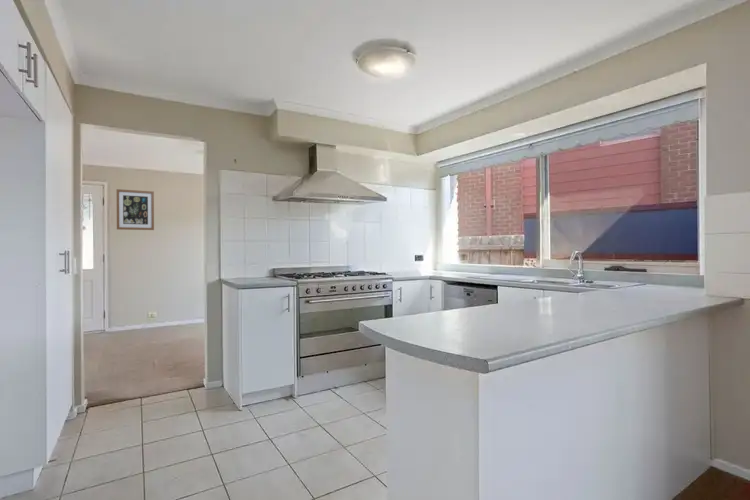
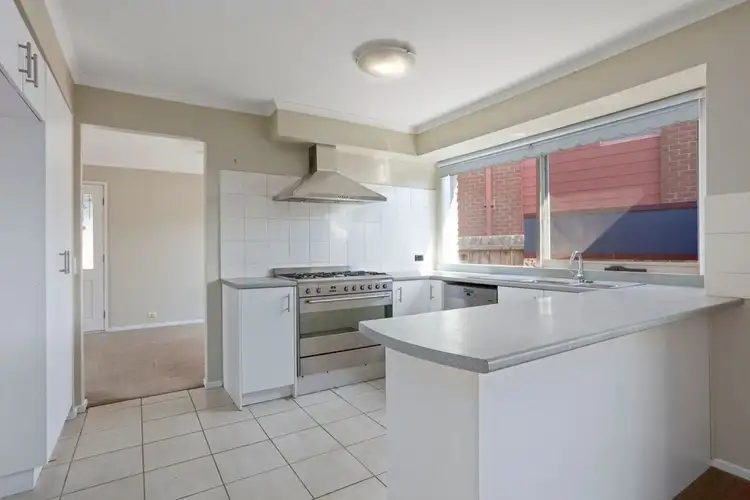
- wall art [116,188,155,231]
